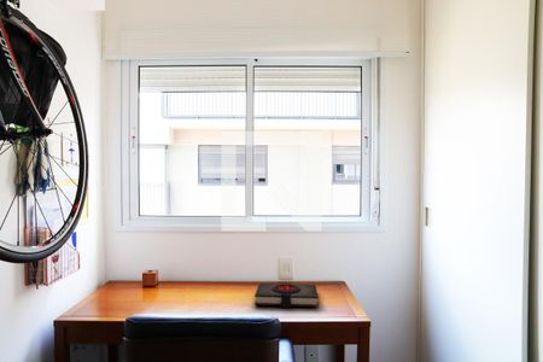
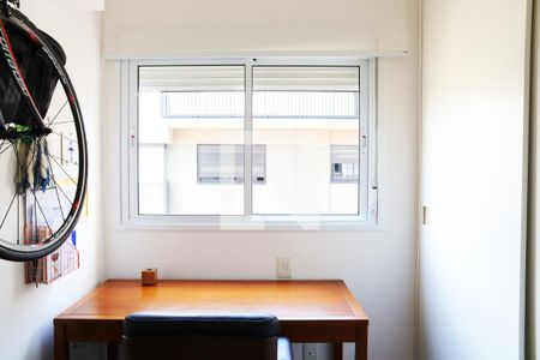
- book [253,282,320,309]
